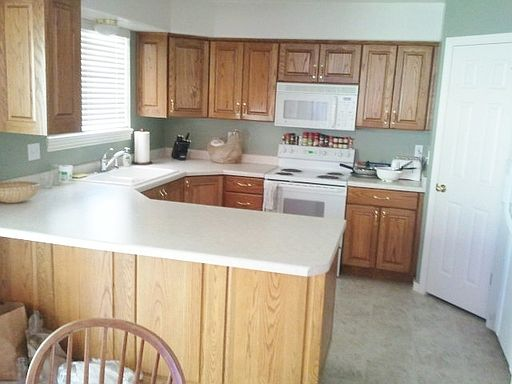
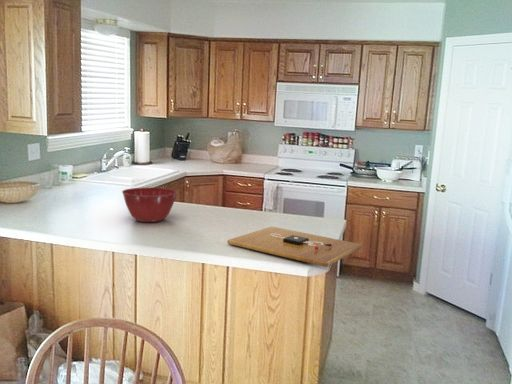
+ mixing bowl [121,187,178,223]
+ cutting board [227,225,363,268]
